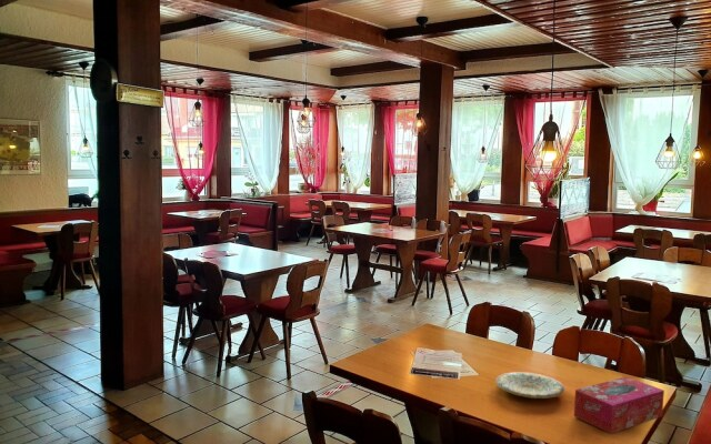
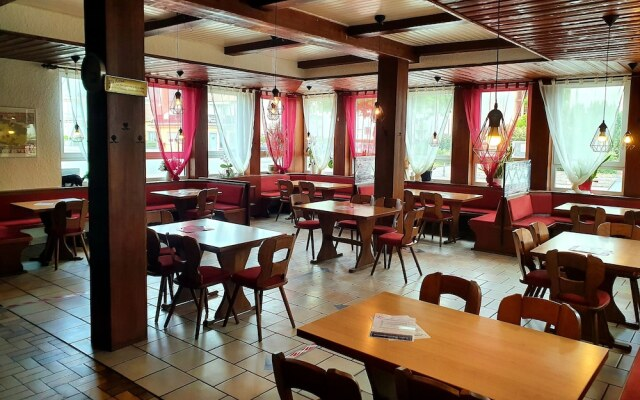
- plate [494,371,567,400]
- tissue box [573,375,665,434]
